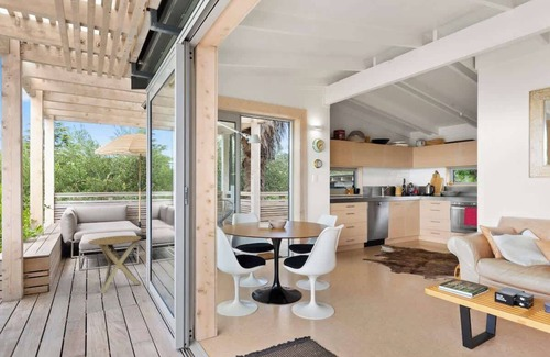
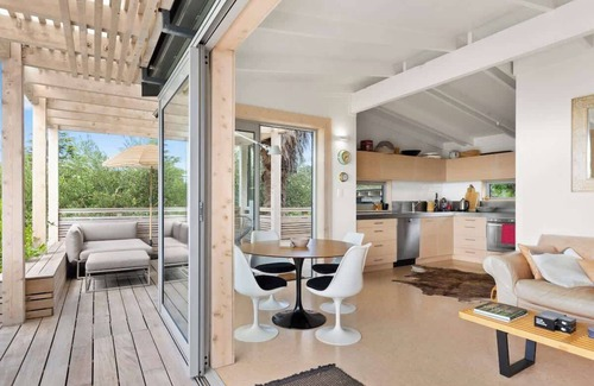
- side table [88,234,142,294]
